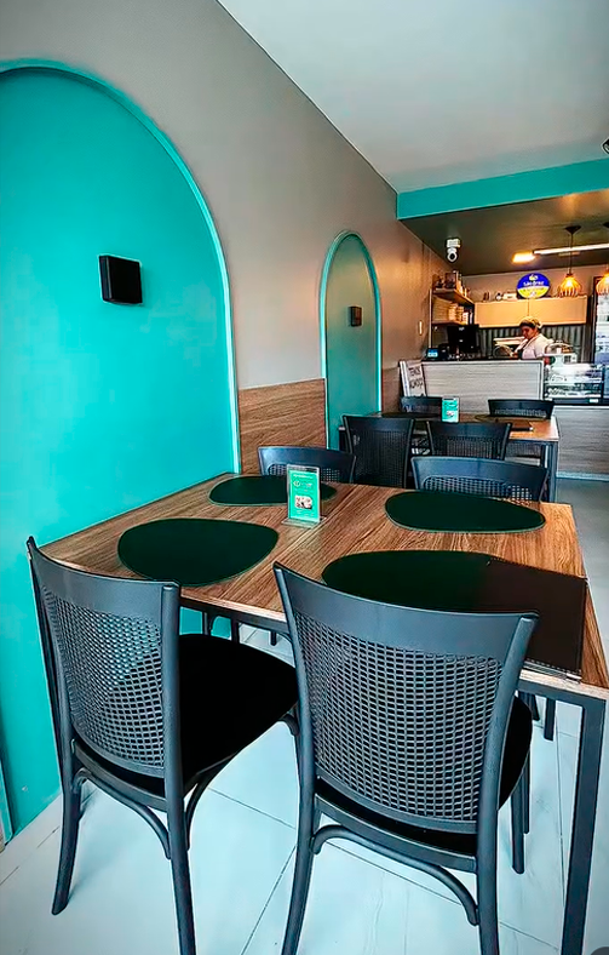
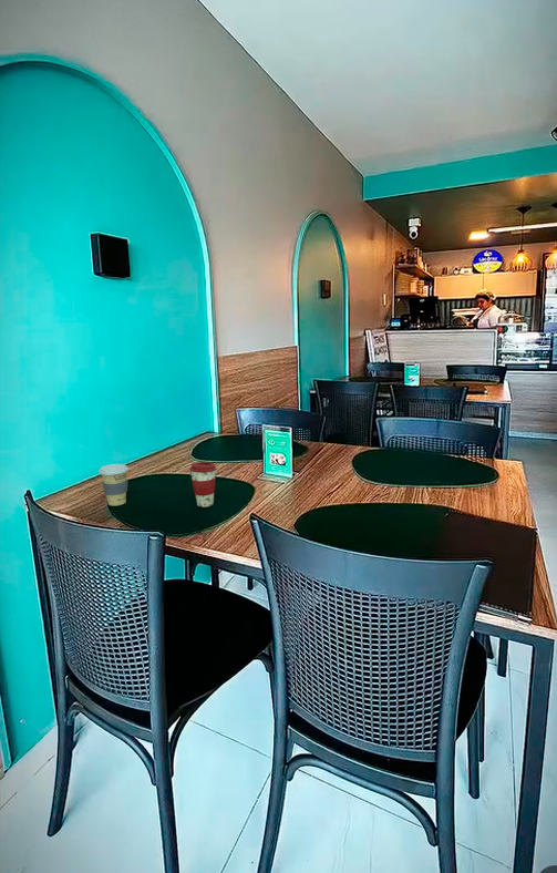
+ coffee cup [97,463,130,506]
+ coffee cup [188,461,217,509]
